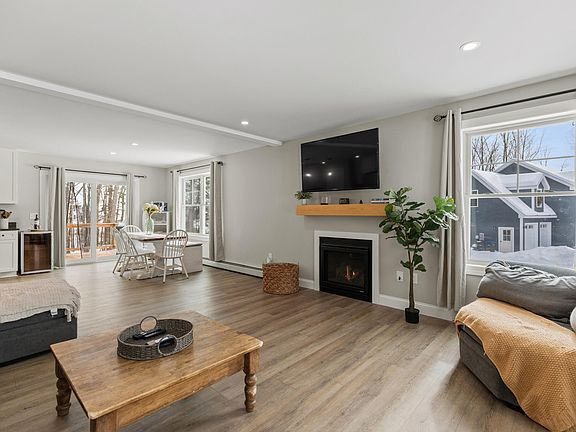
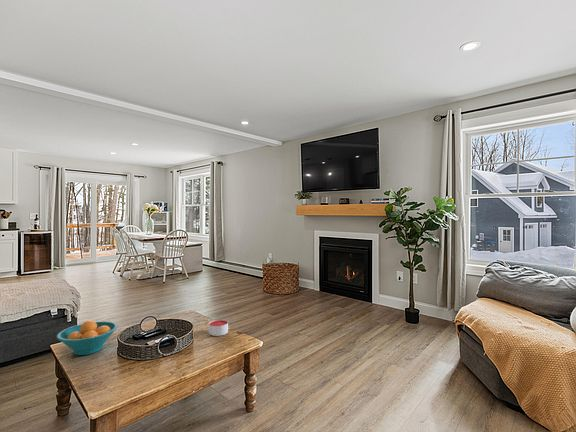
+ fruit bowl [56,319,119,356]
+ candle [208,319,229,337]
